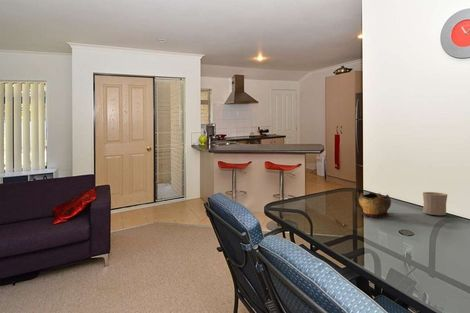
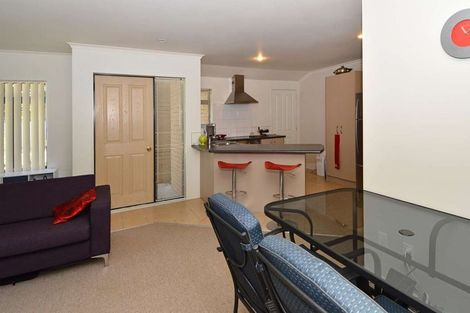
- cup [422,191,448,216]
- decorative bowl [358,192,392,218]
